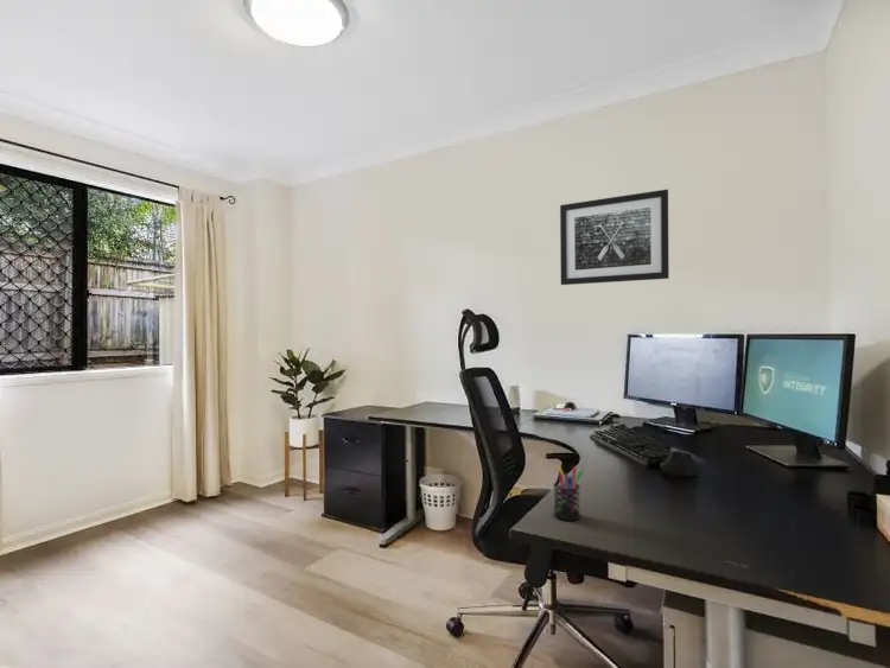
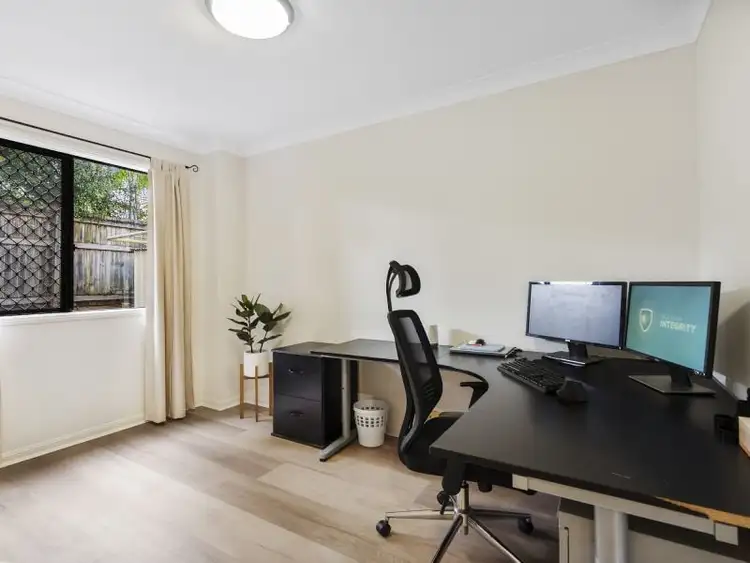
- pen holder [552,463,585,522]
- wall art [559,187,670,286]
